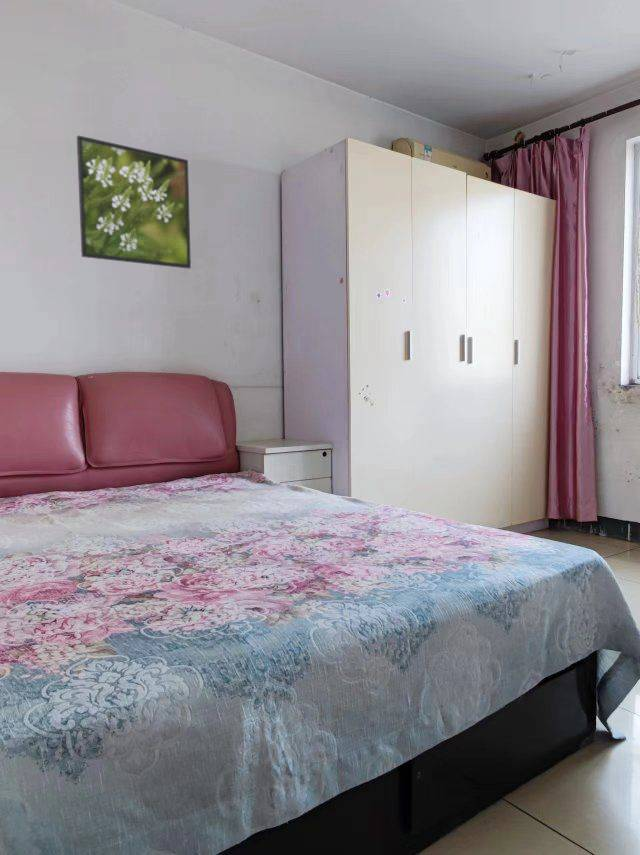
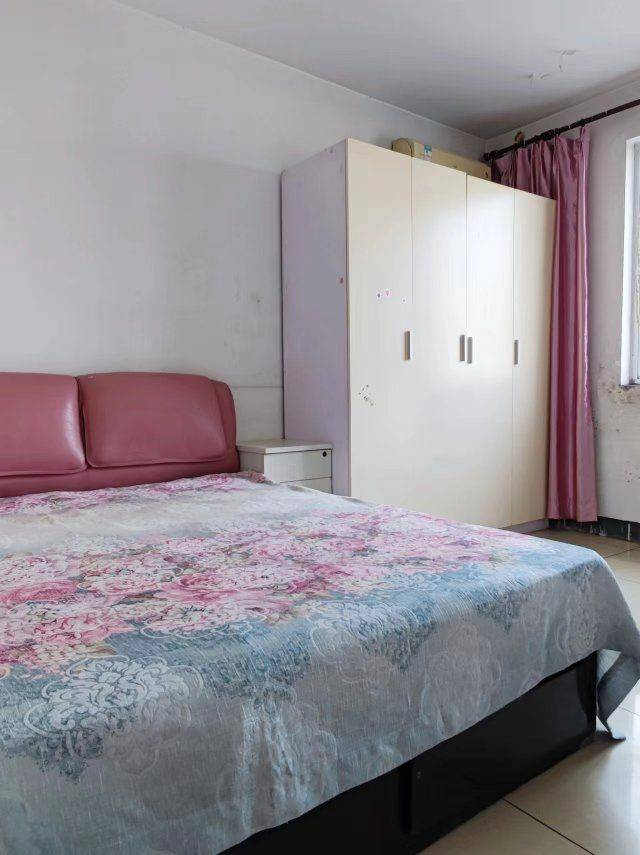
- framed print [76,134,192,270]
